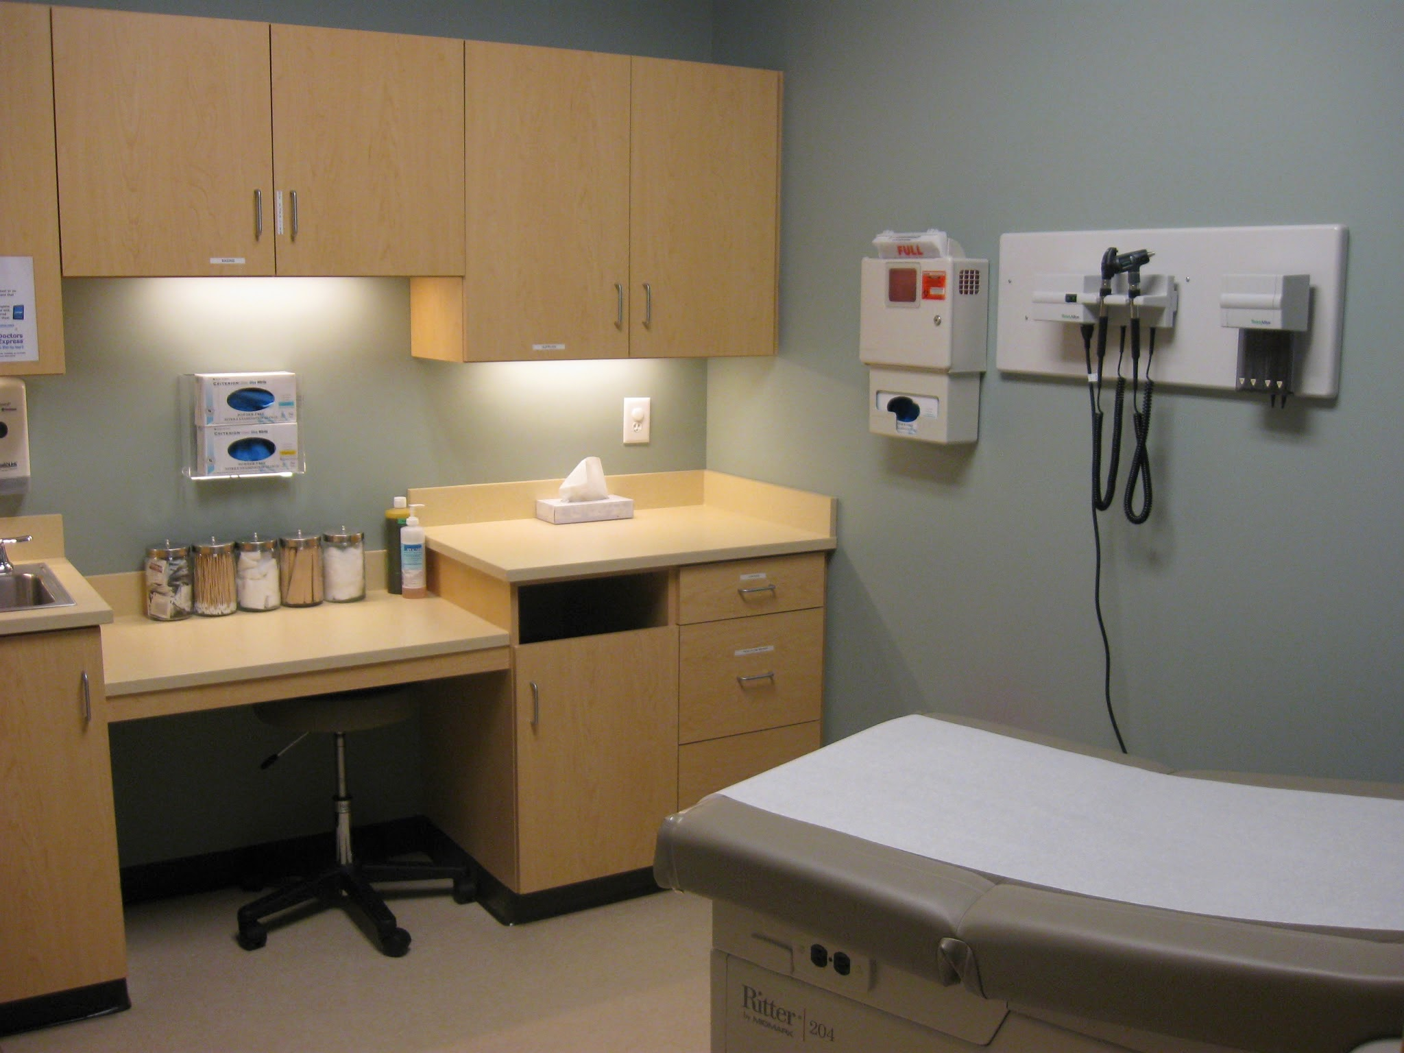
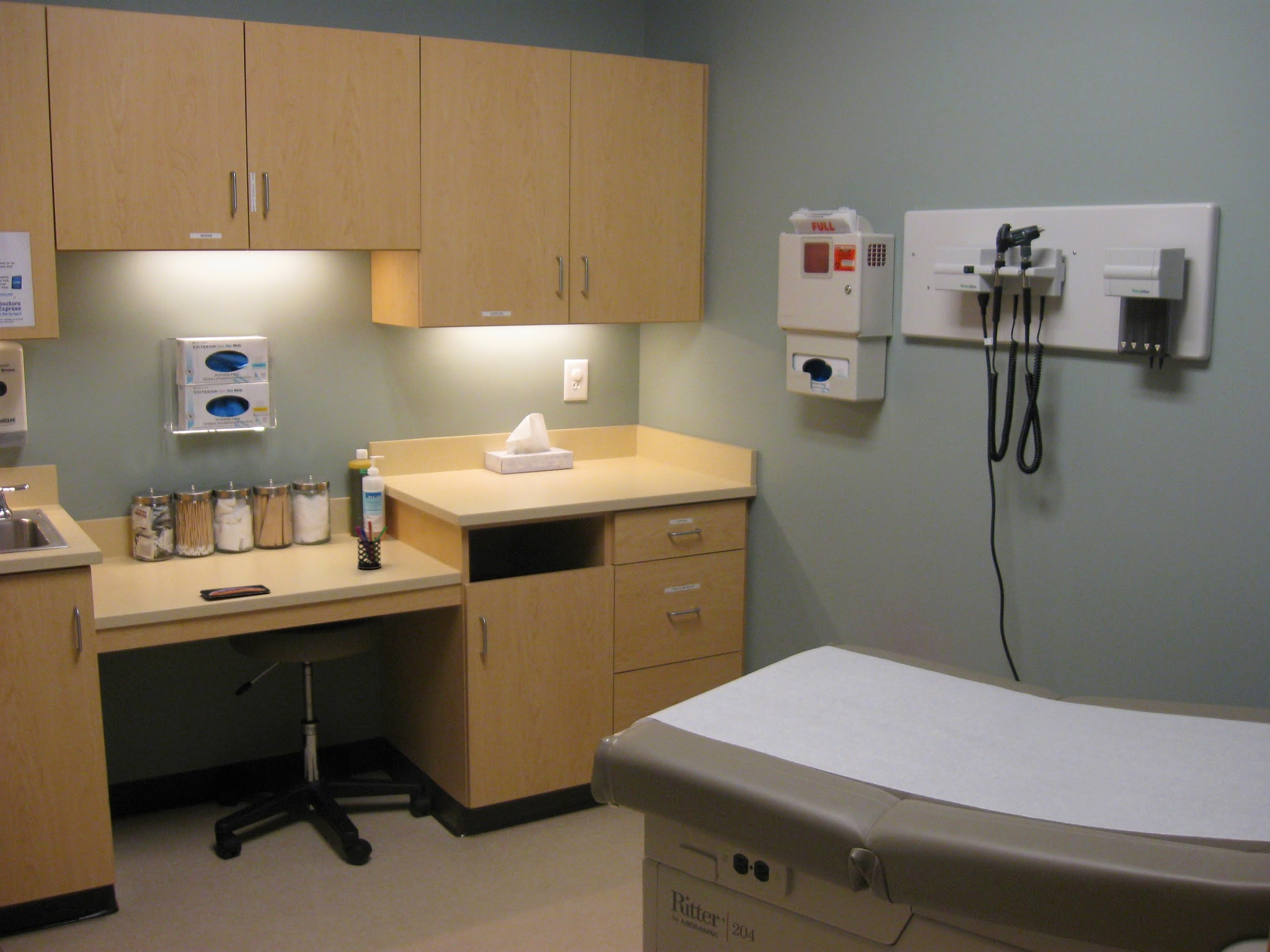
+ smartphone [199,584,271,599]
+ pen holder [355,520,388,570]
